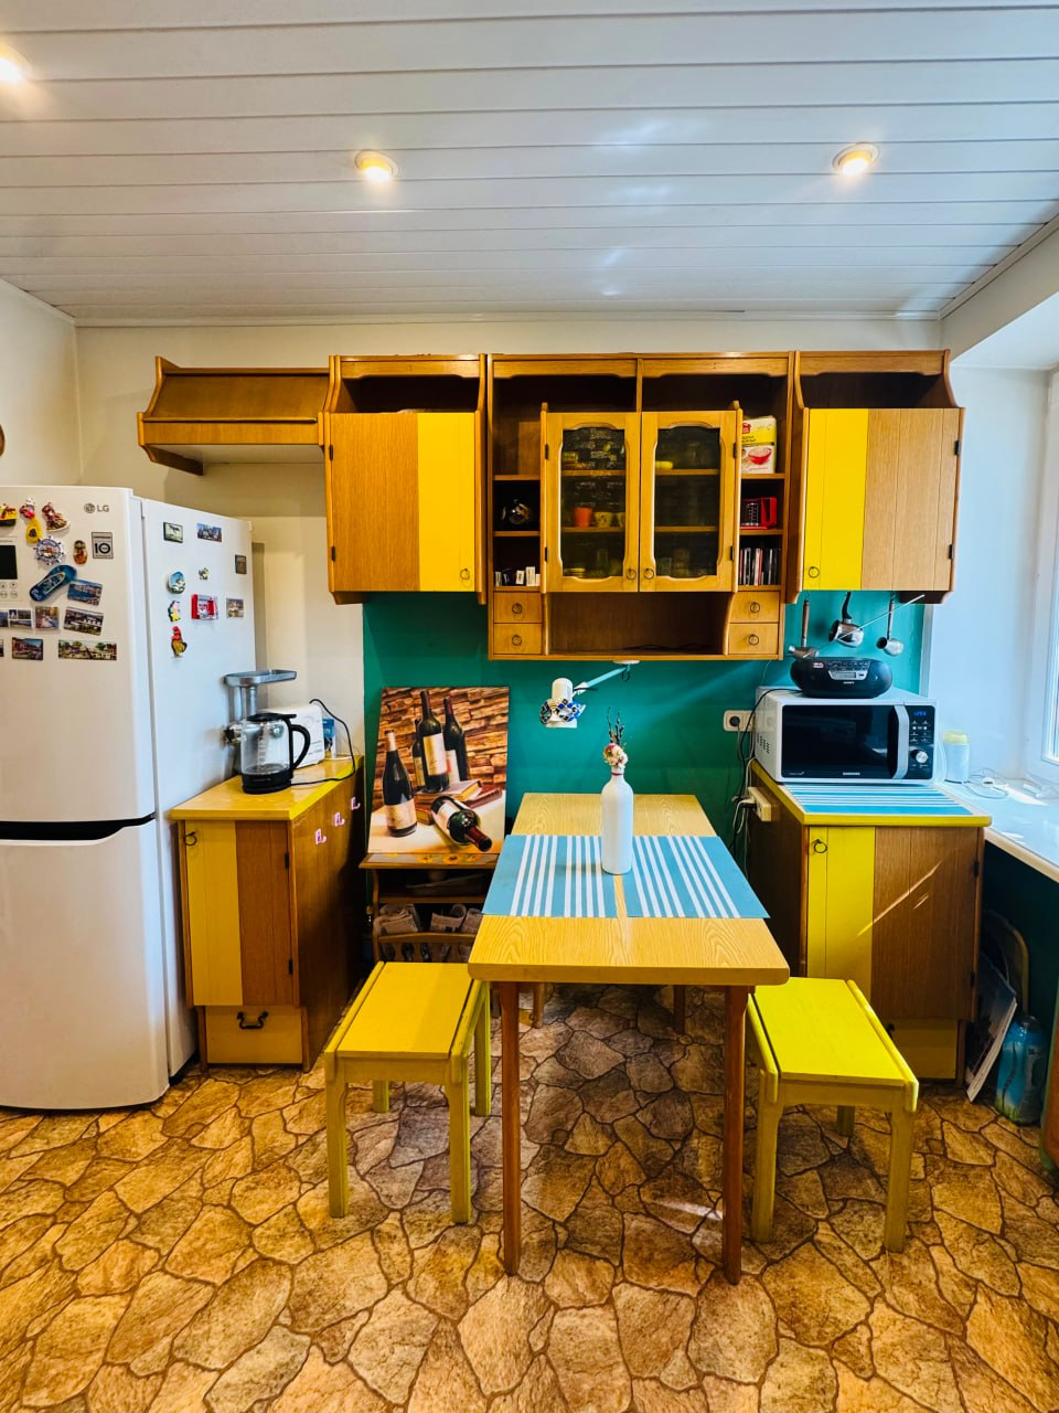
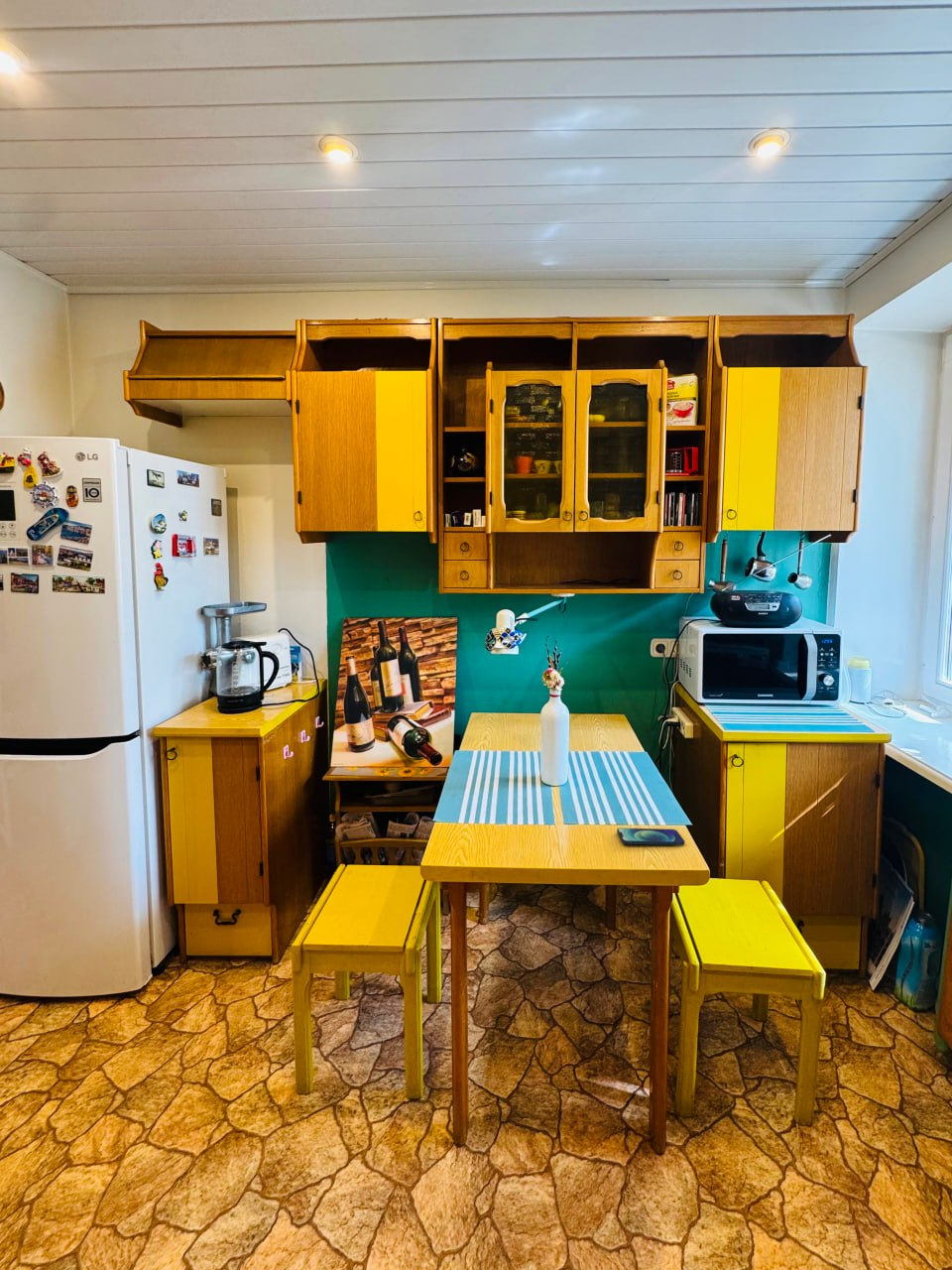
+ smartphone [616,827,685,846]
